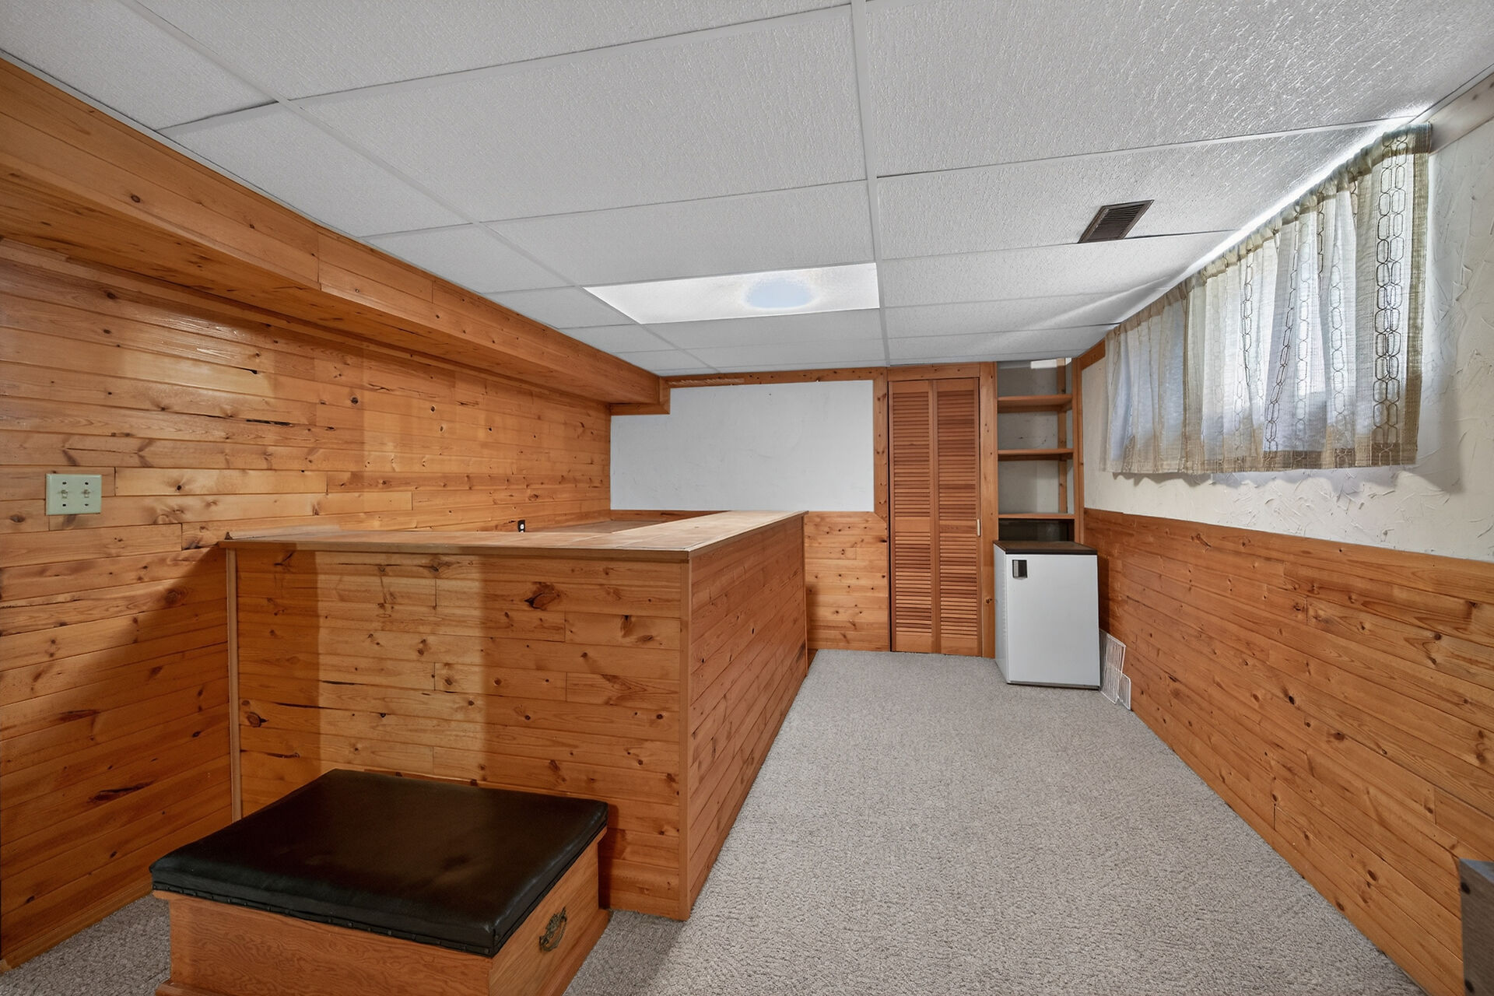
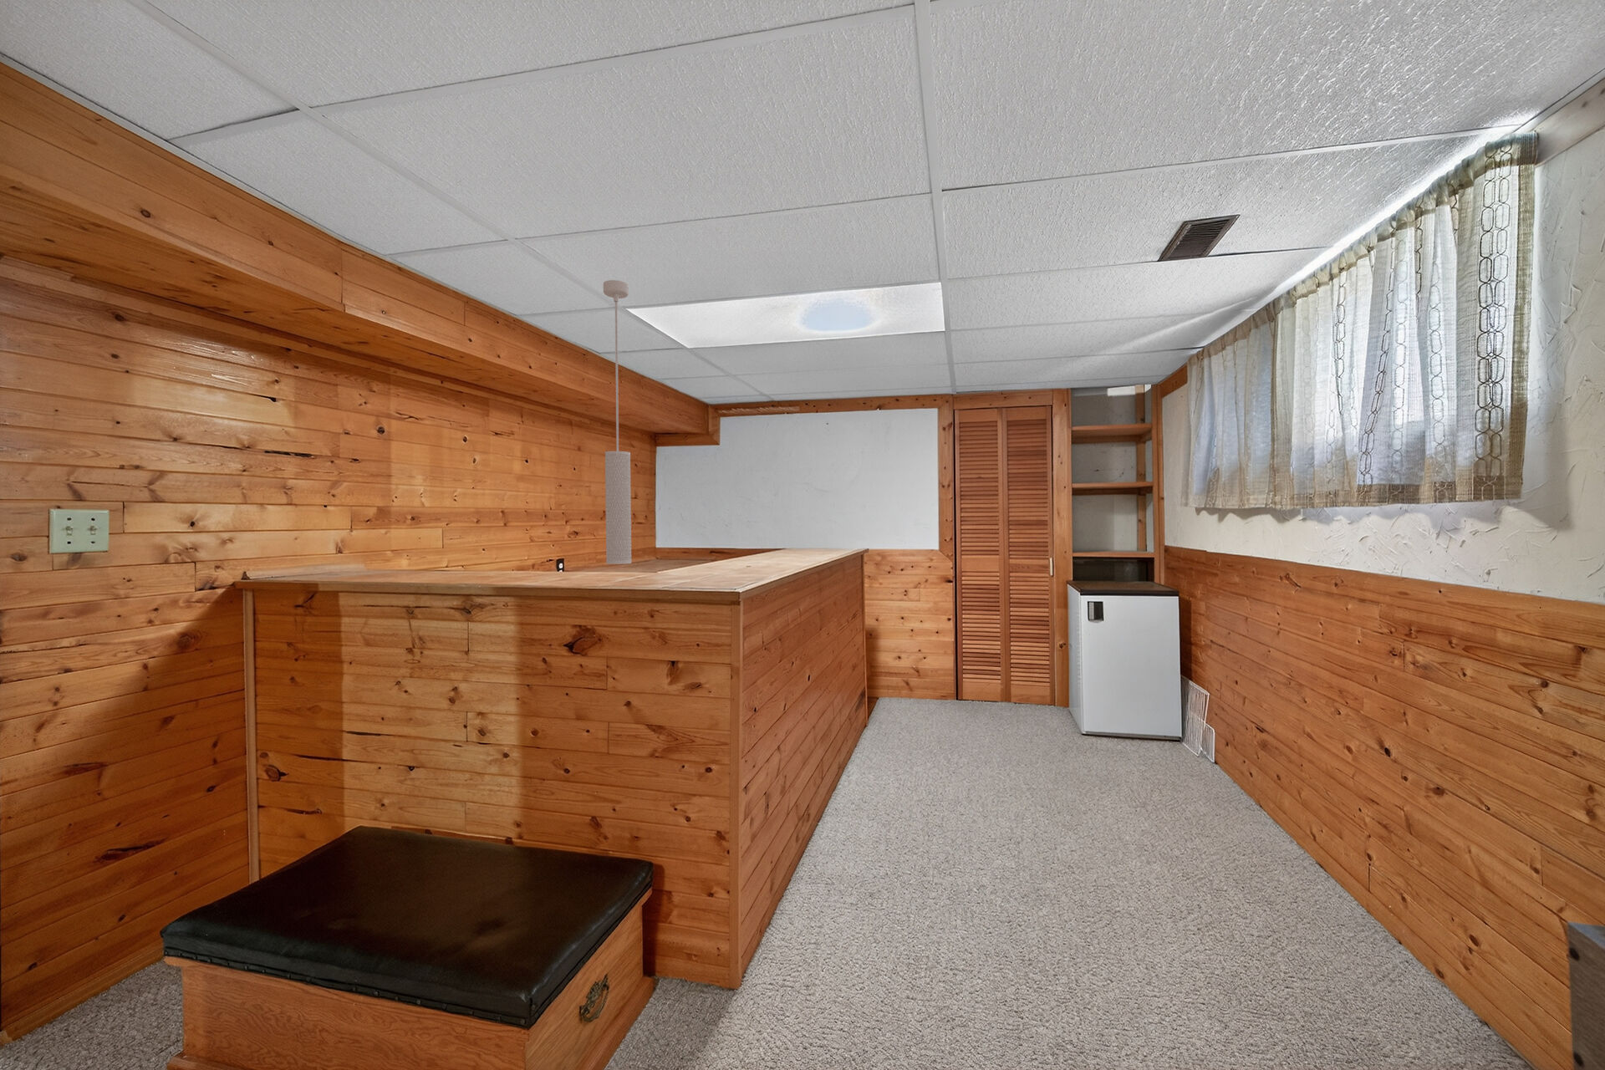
+ pendant light [603,279,633,565]
